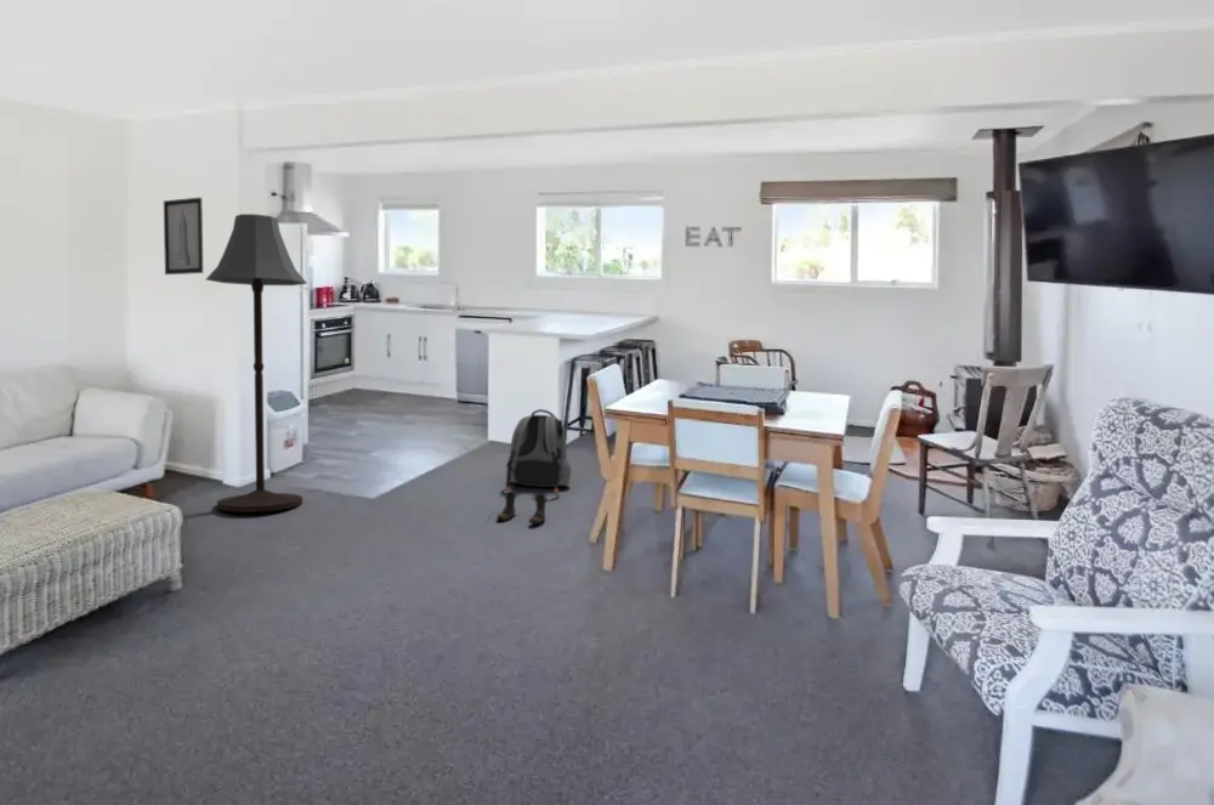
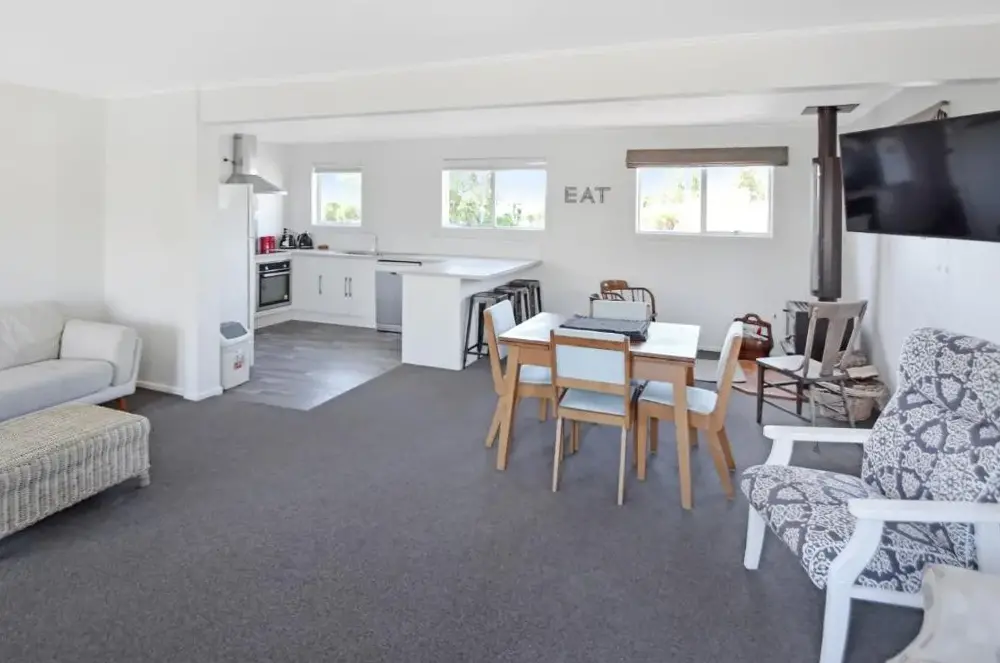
- boots [495,492,548,525]
- backpack [505,408,573,494]
- wall art [163,197,204,276]
- floor lamp [205,212,308,514]
